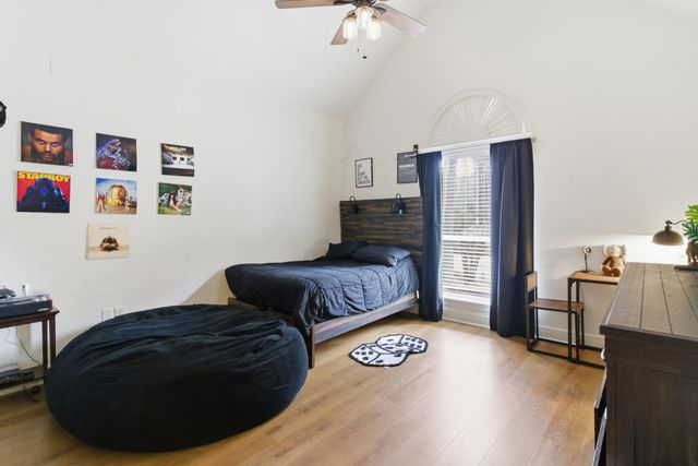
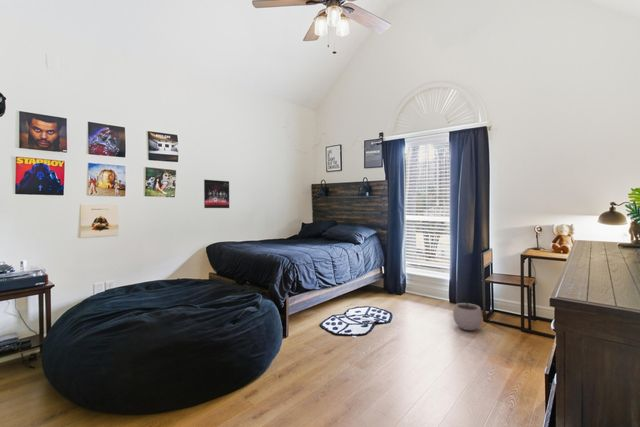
+ album cover [203,179,230,209]
+ plant pot [452,295,483,331]
